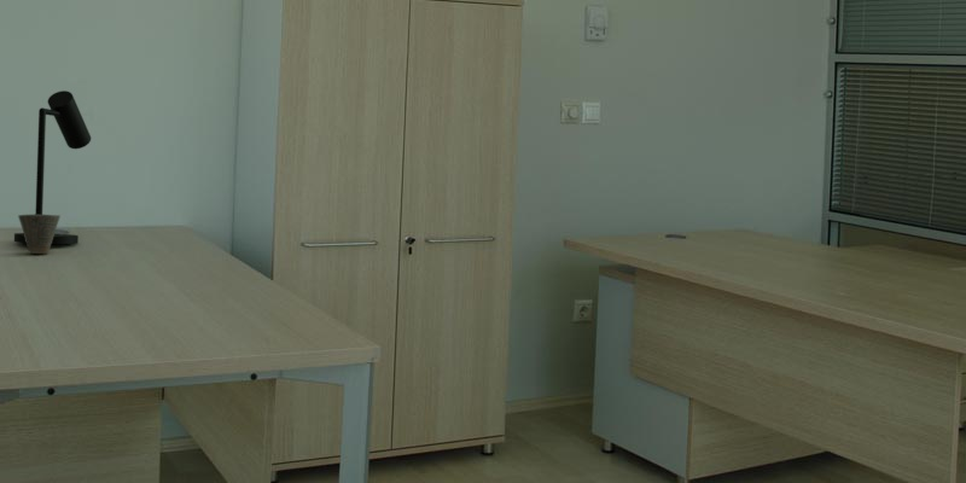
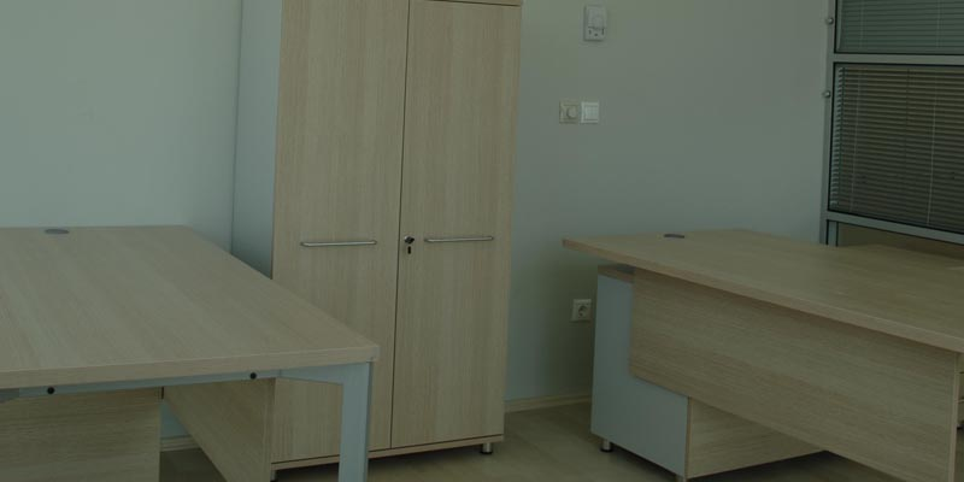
- desk lamp [13,89,92,245]
- cup [17,214,62,255]
